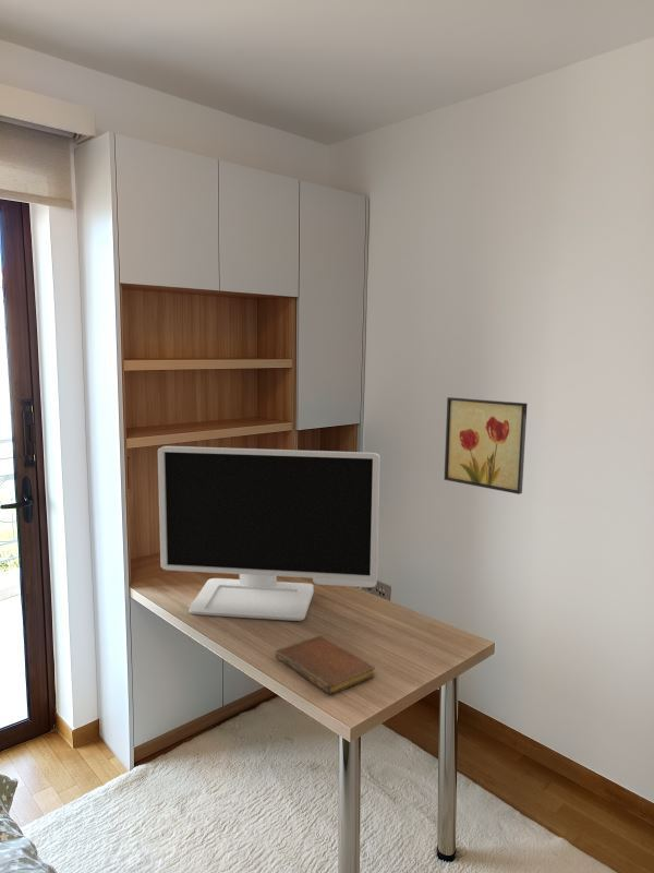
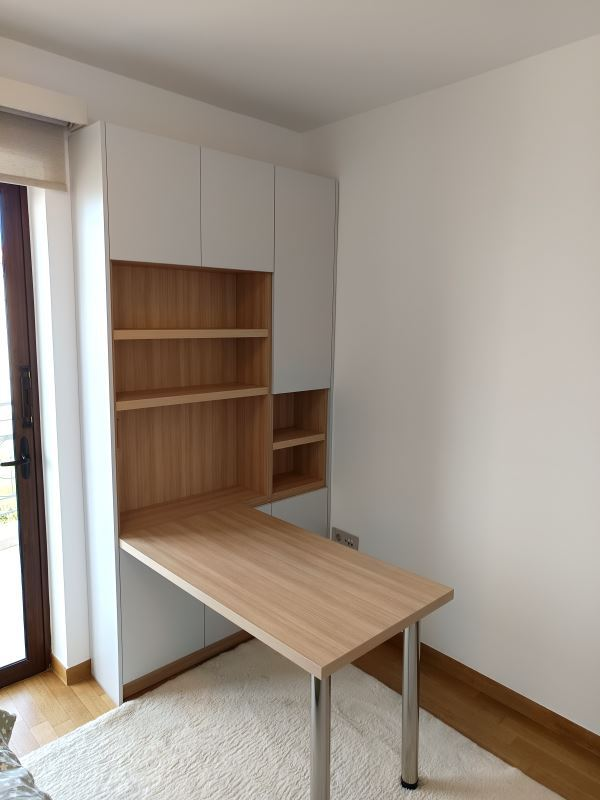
- notebook [275,635,376,695]
- monitor [157,445,380,622]
- wall art [444,396,529,495]
